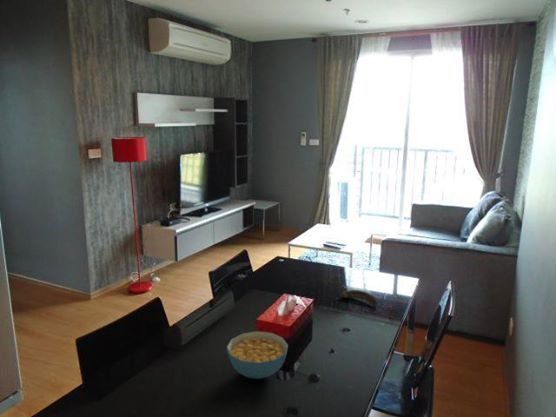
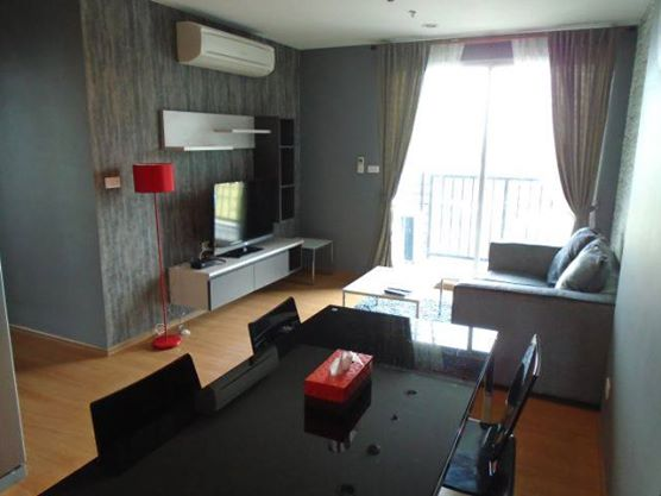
- banana [334,289,379,309]
- cereal bowl [226,330,289,380]
